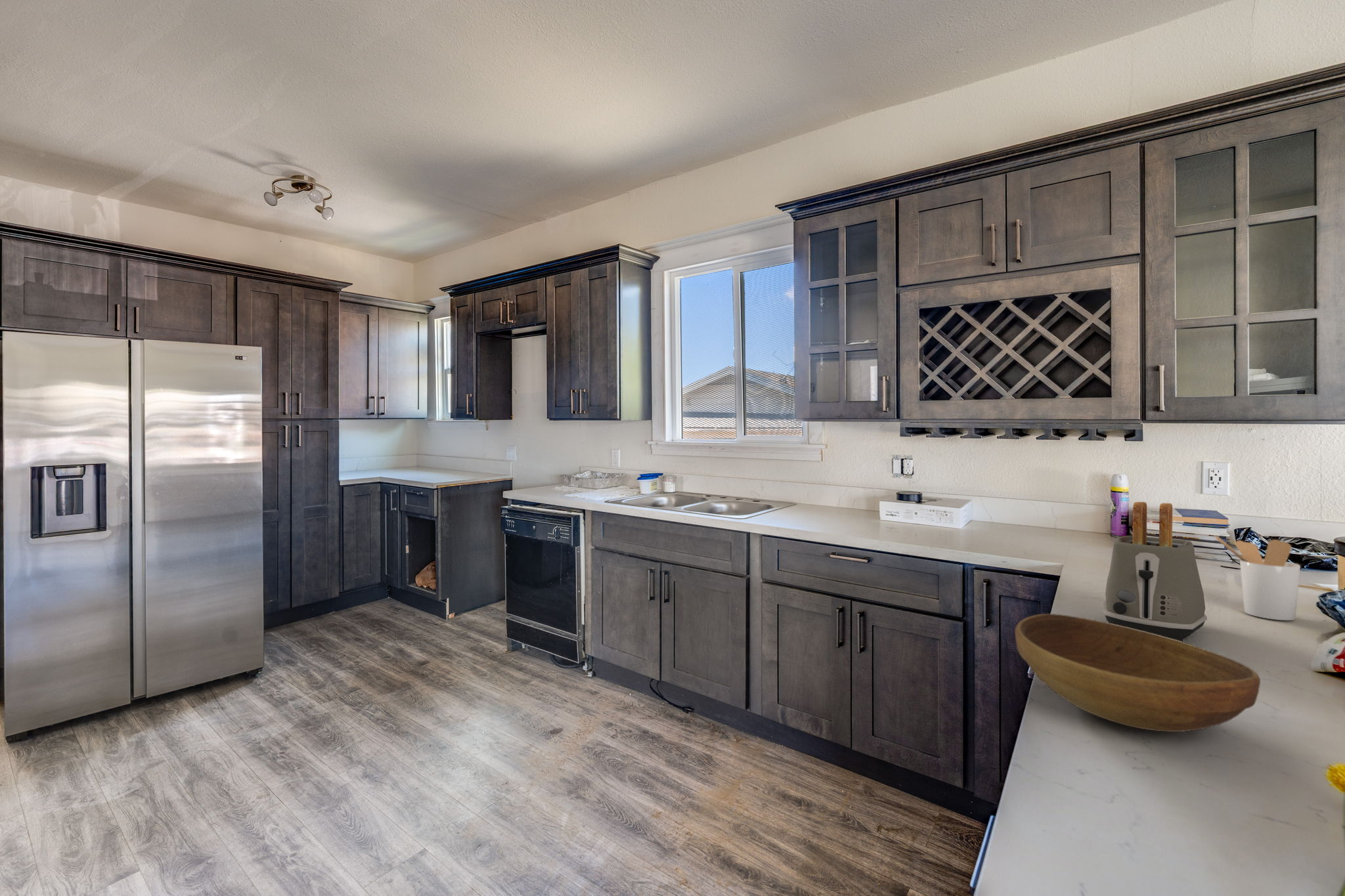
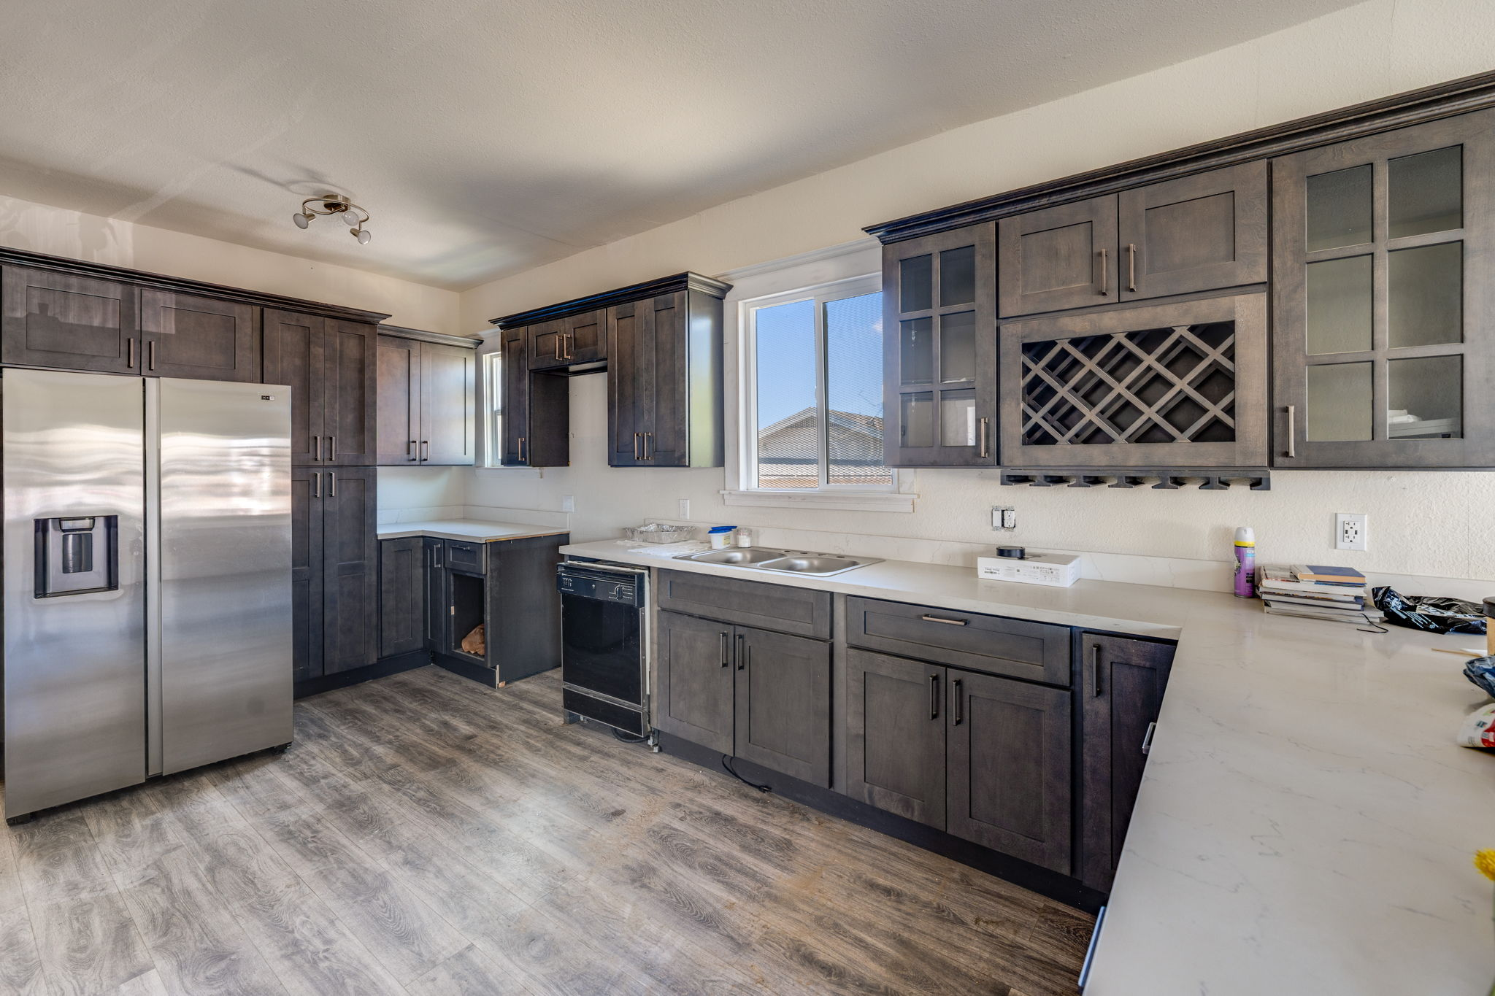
- bowl [1015,613,1261,733]
- toaster [1103,501,1208,642]
- utensil holder [1214,536,1301,621]
